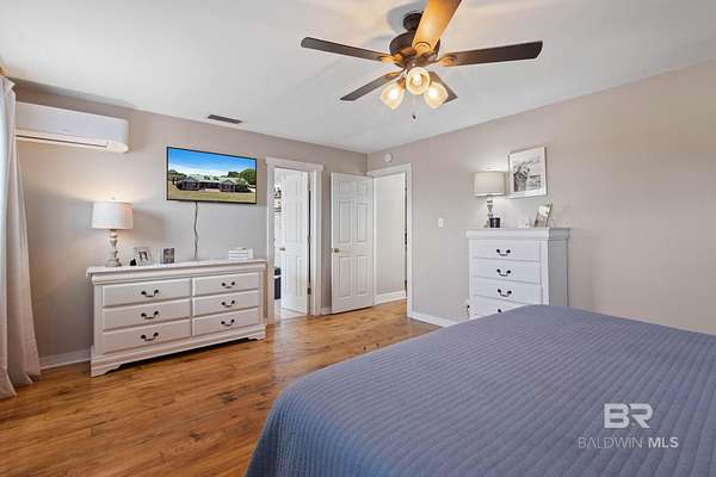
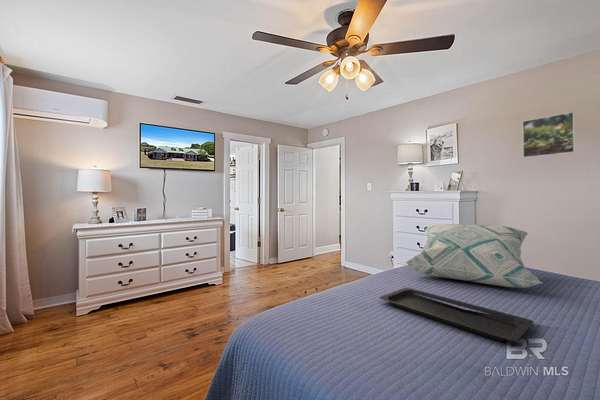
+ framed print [522,111,576,159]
+ serving tray [379,287,534,342]
+ decorative pillow [404,223,544,289]
